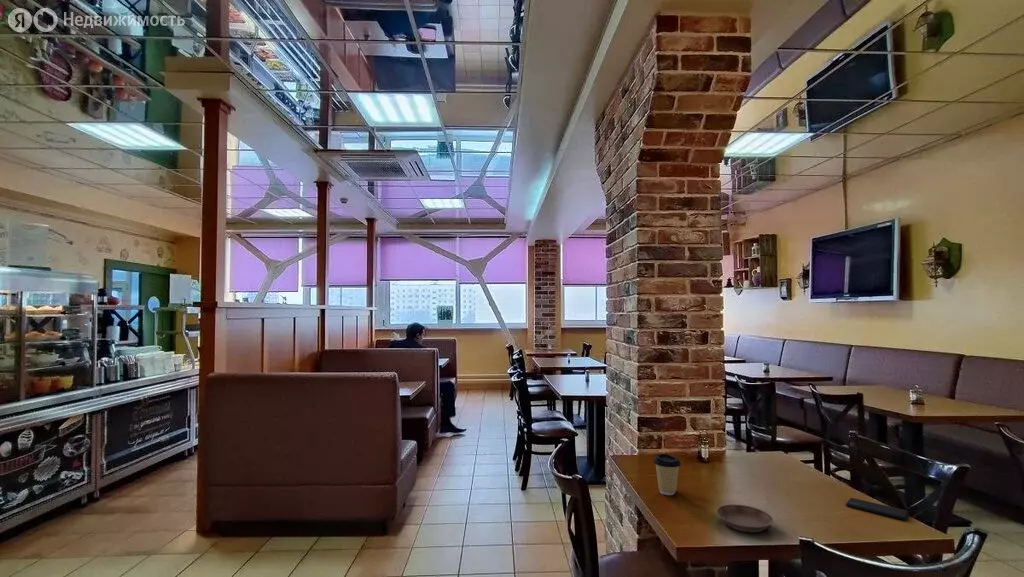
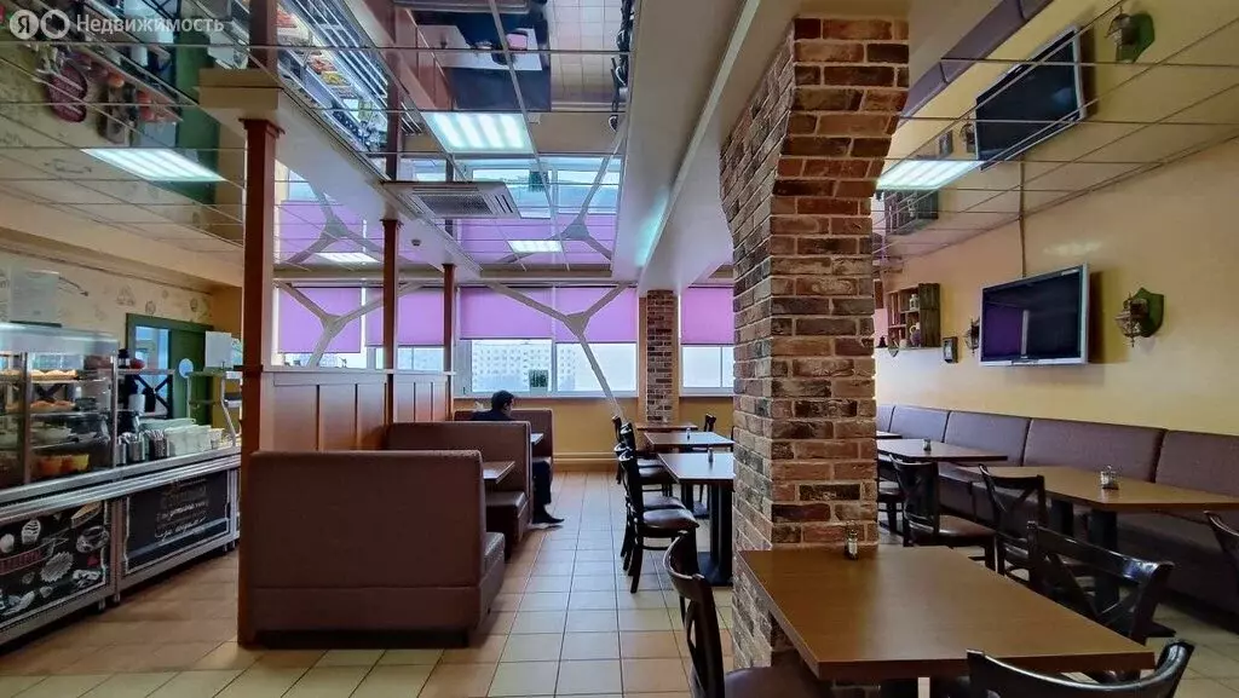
- smartphone [845,497,909,521]
- coffee cup [653,453,682,496]
- saucer [716,504,774,533]
